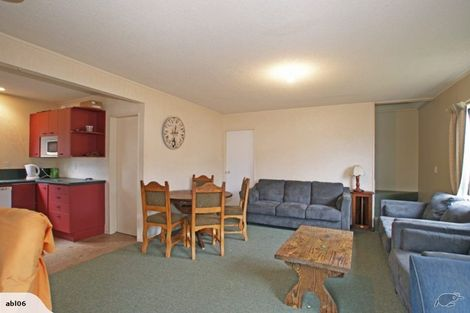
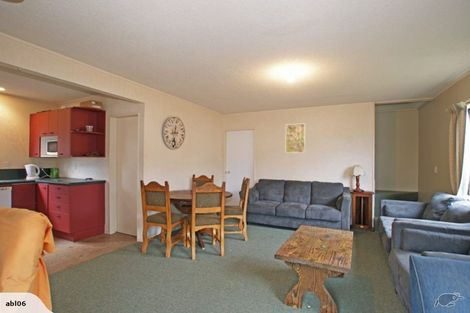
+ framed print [285,123,306,154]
